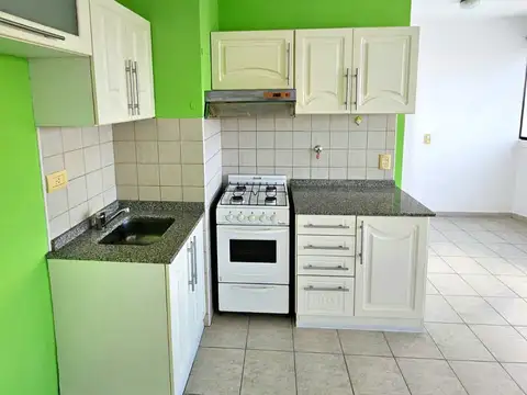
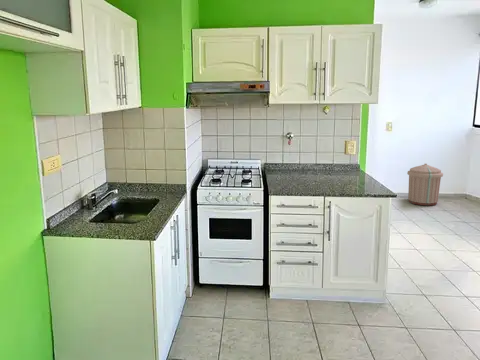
+ trash can [406,163,444,206]
